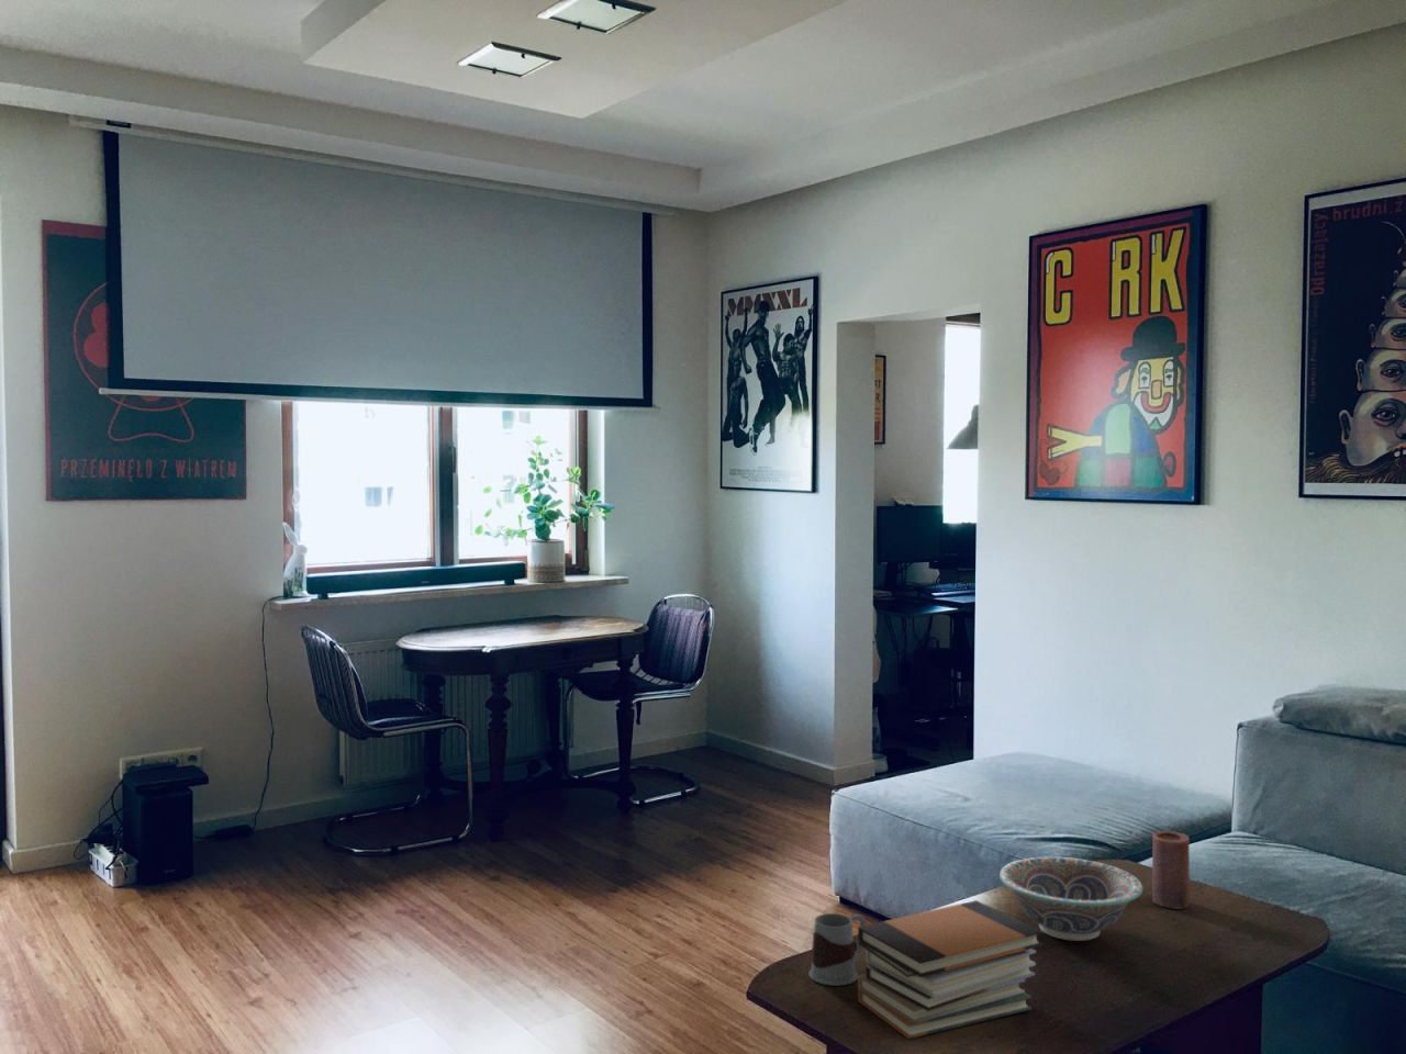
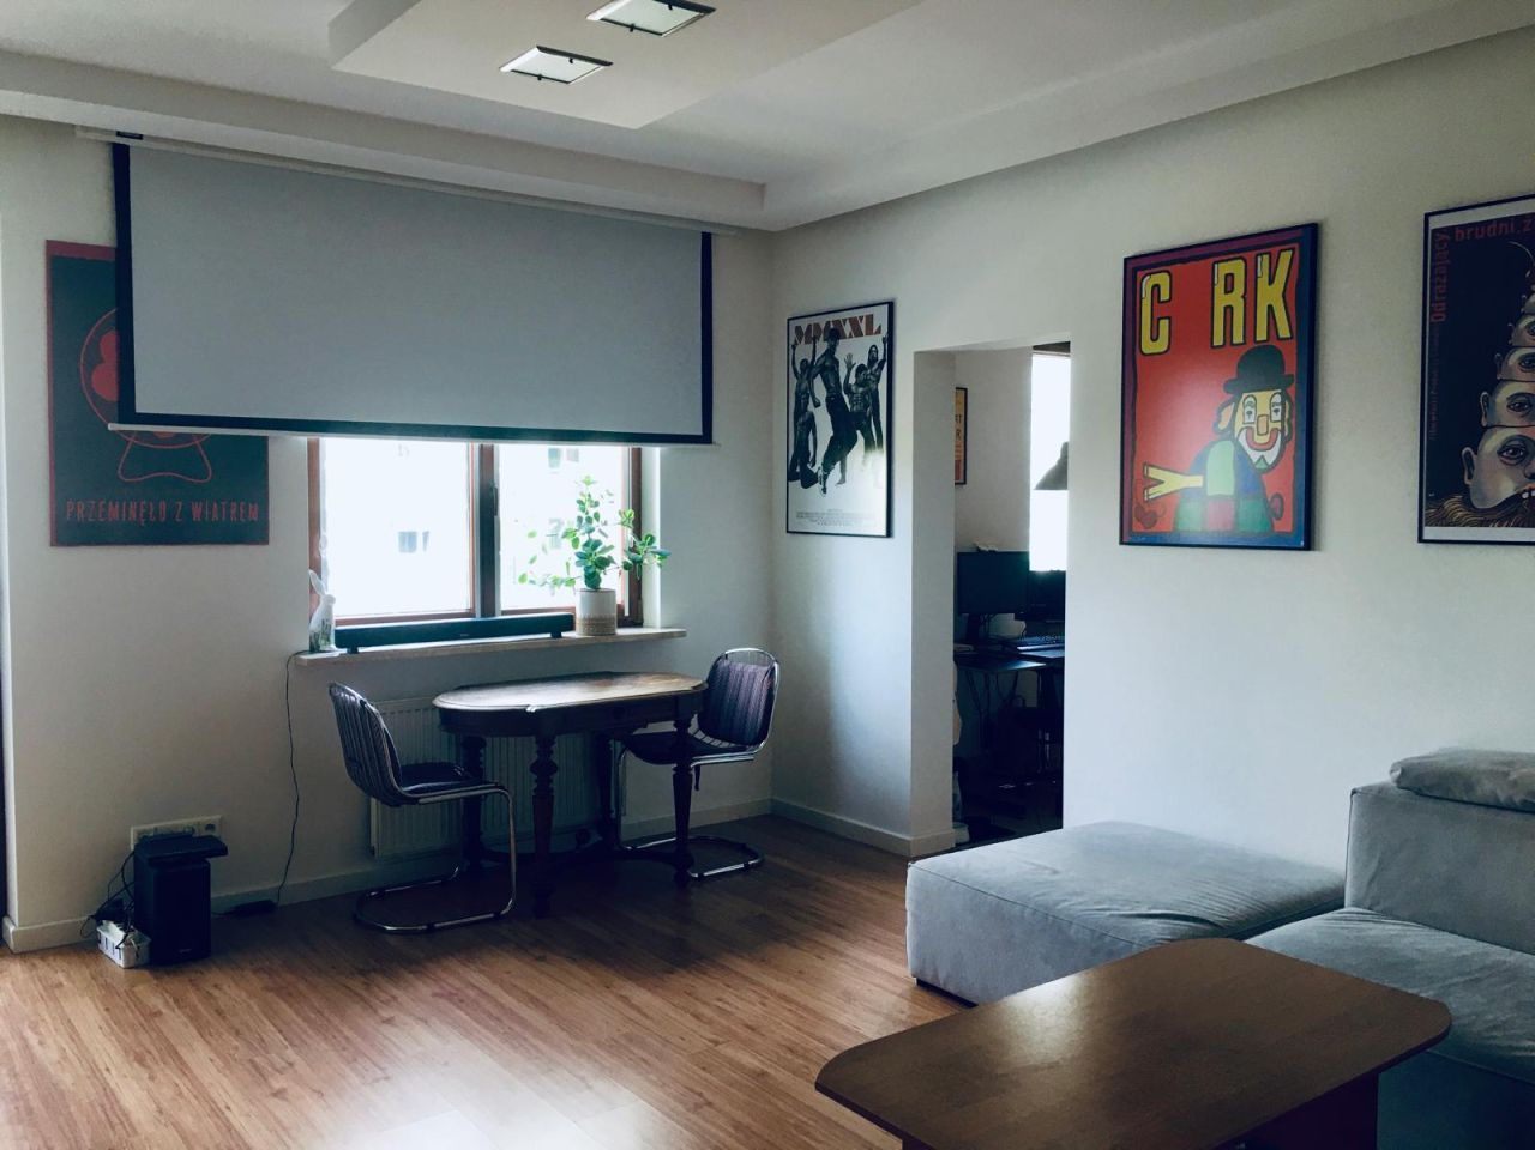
- book stack [857,899,1045,1040]
- mug [807,912,867,988]
- candle [1151,830,1191,910]
- decorative bowl [999,856,1144,942]
